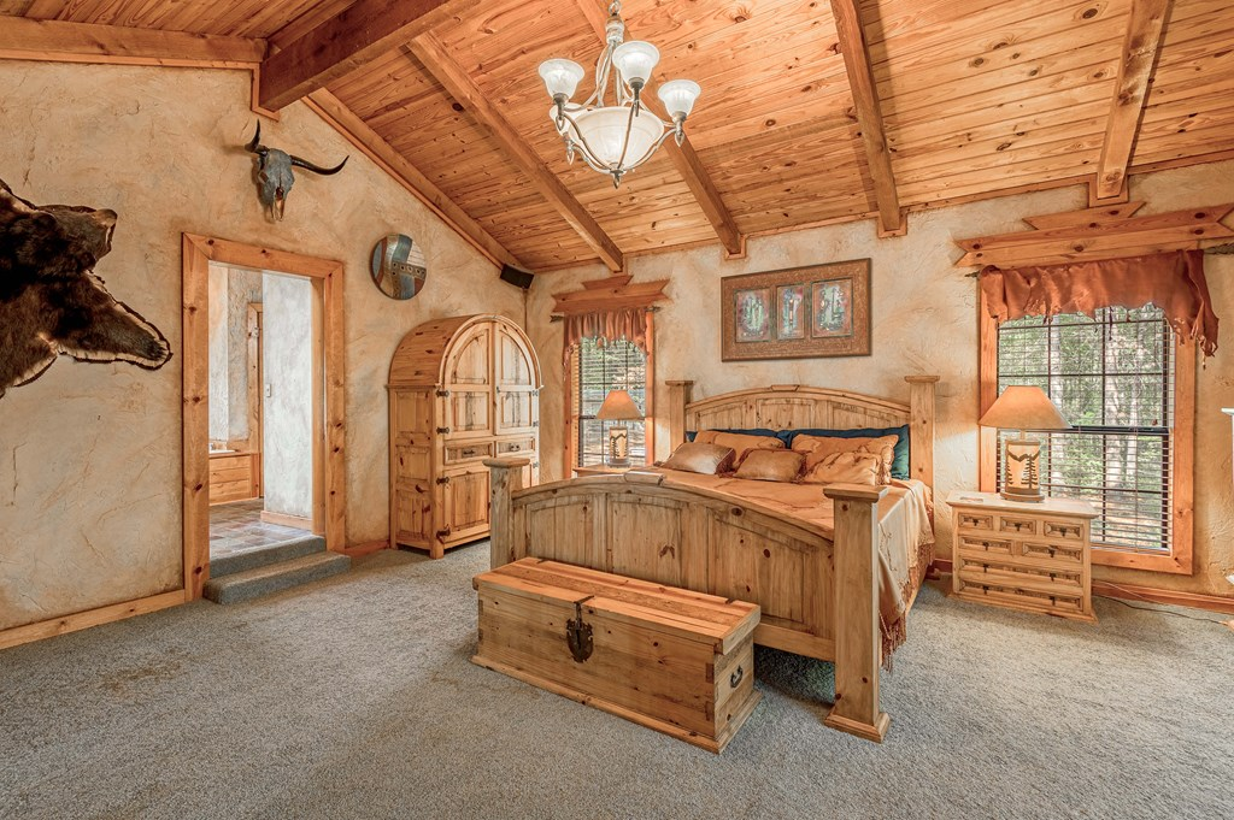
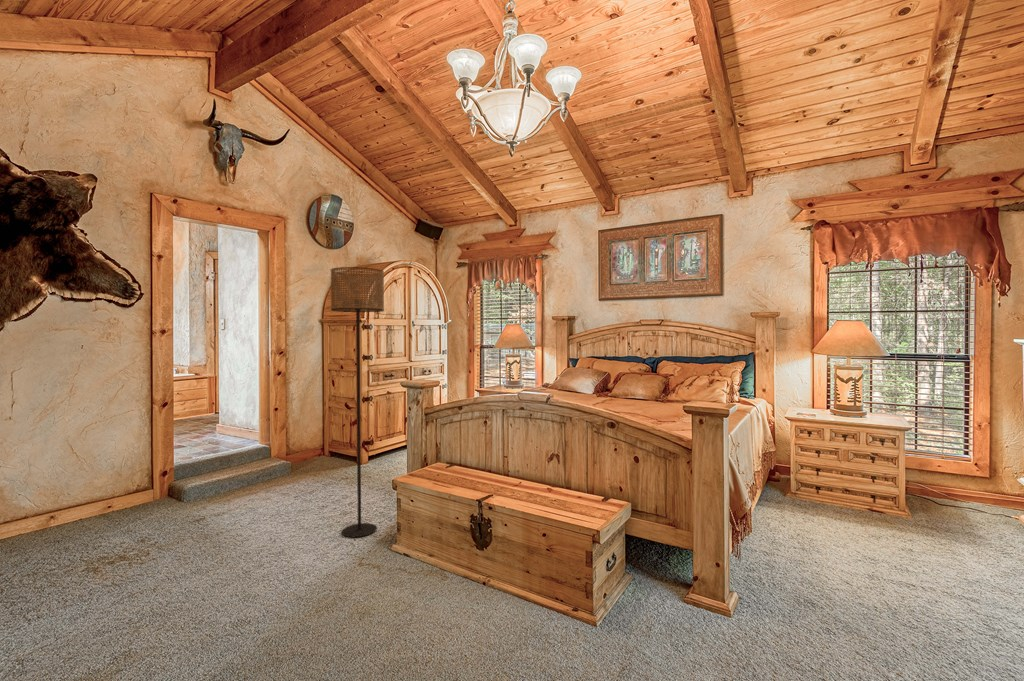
+ floor lamp [330,266,385,538]
